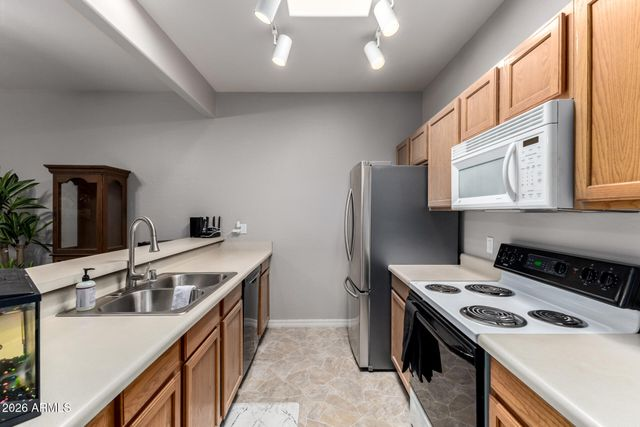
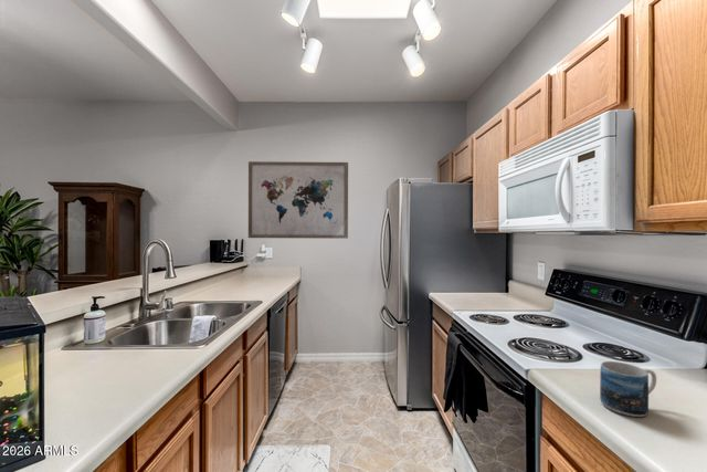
+ wall art [247,160,349,240]
+ mug [599,360,657,418]
